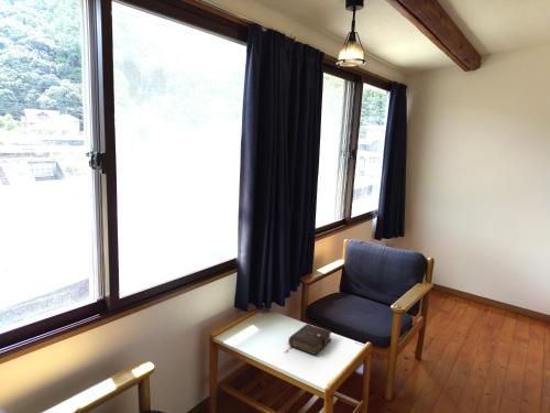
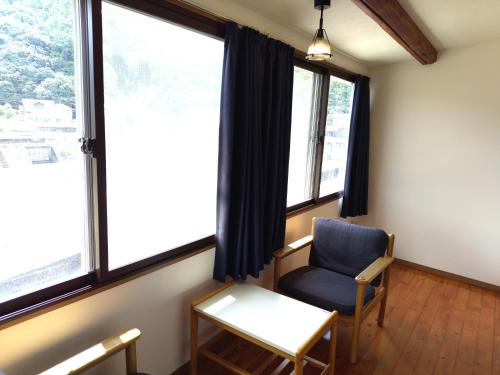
- book [285,323,333,356]
